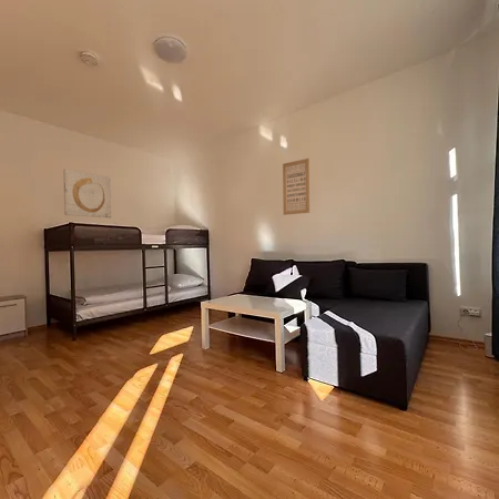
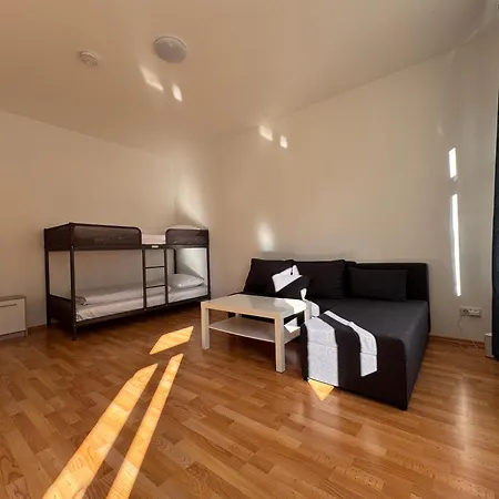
- wall art [62,169,112,218]
- wall art [282,157,310,216]
